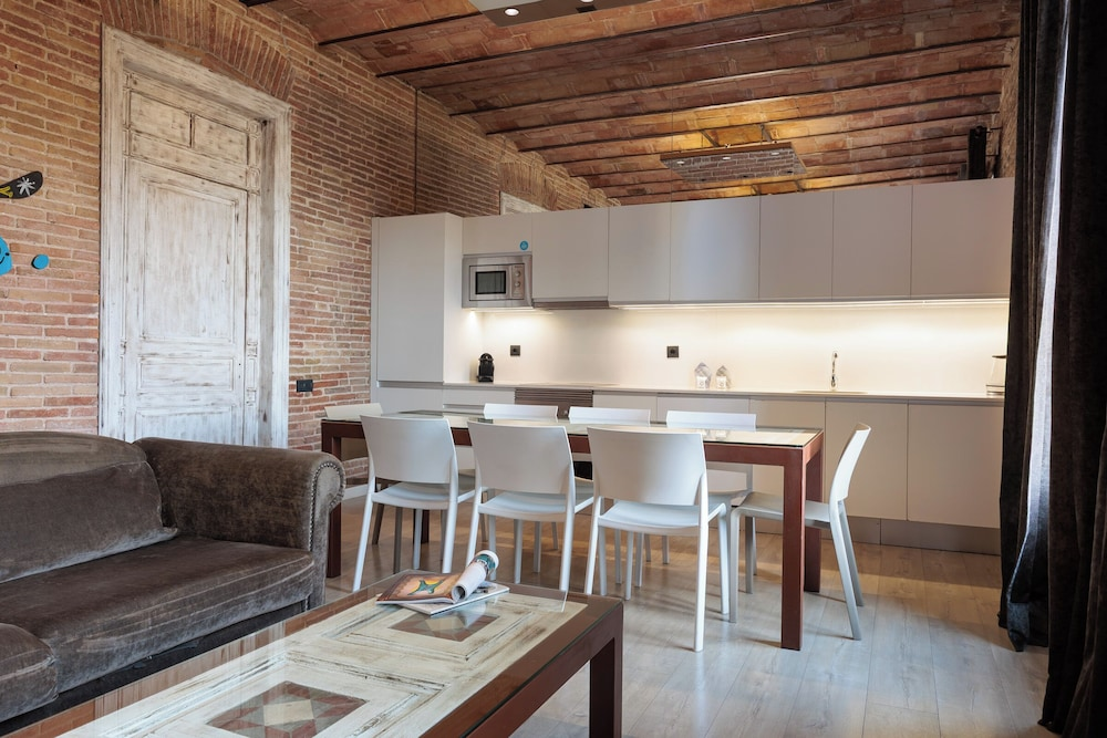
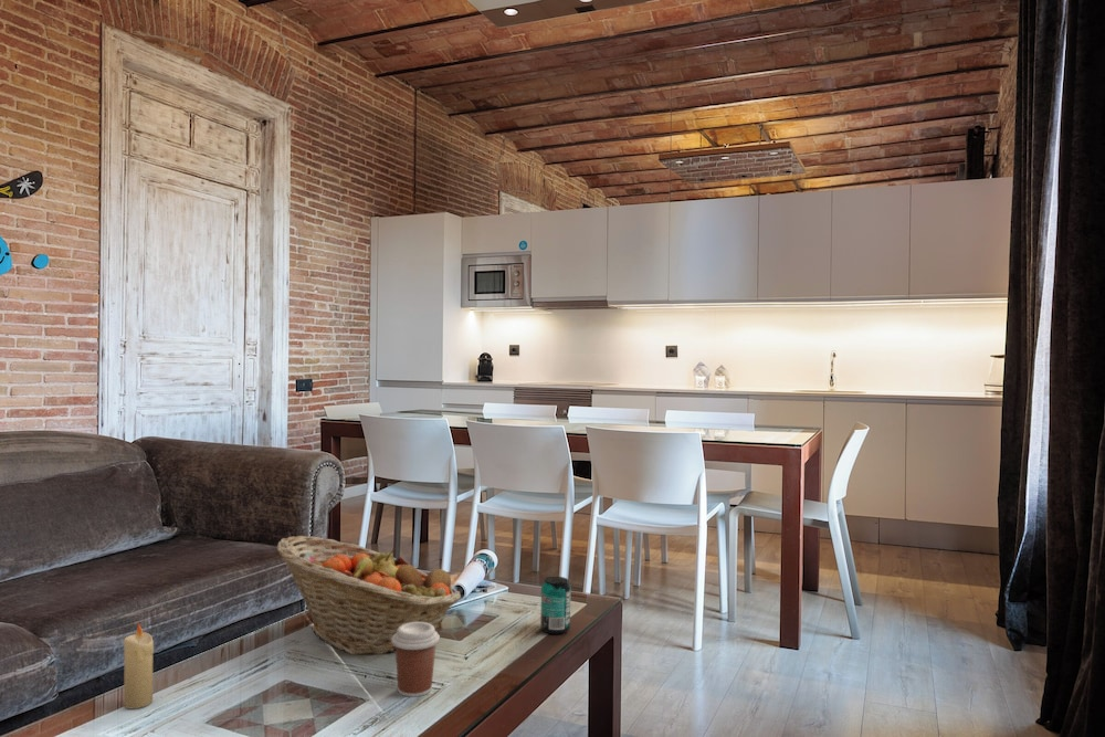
+ coffee cup [391,622,441,698]
+ beverage can [539,576,572,635]
+ candle [123,621,155,709]
+ fruit basket [276,535,462,656]
